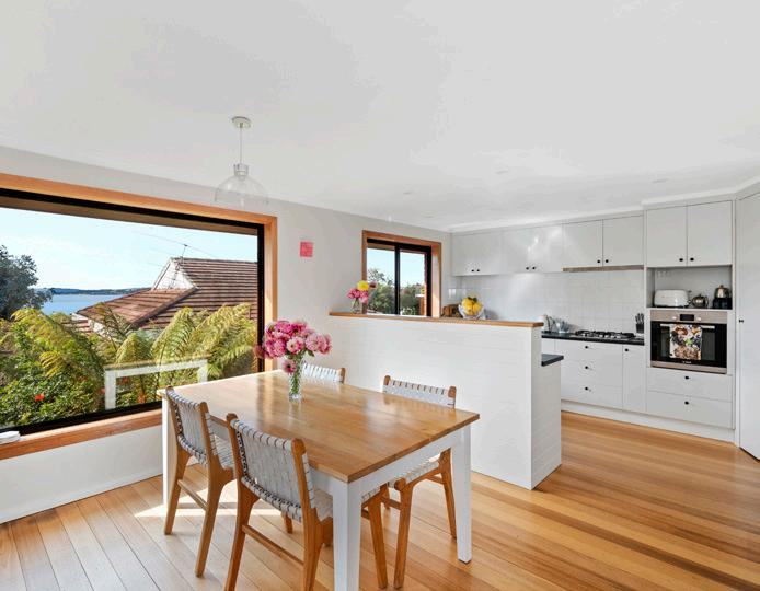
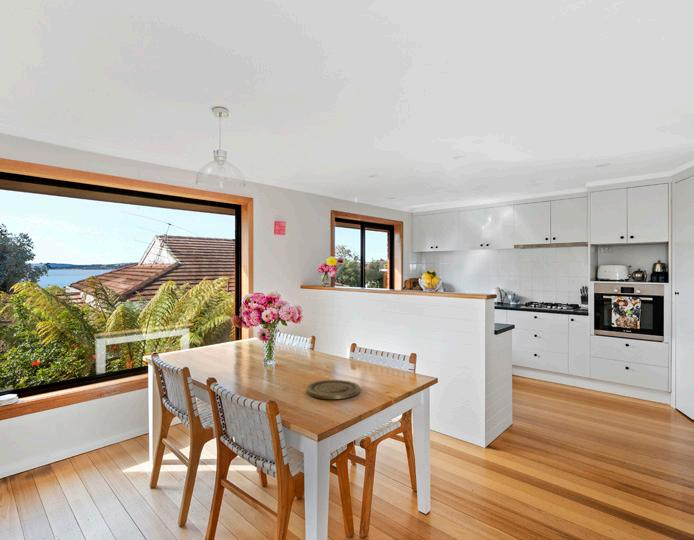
+ plate [306,379,361,400]
